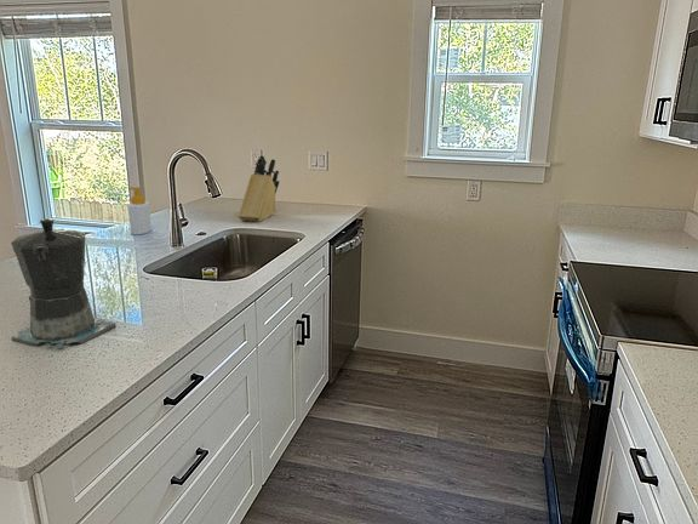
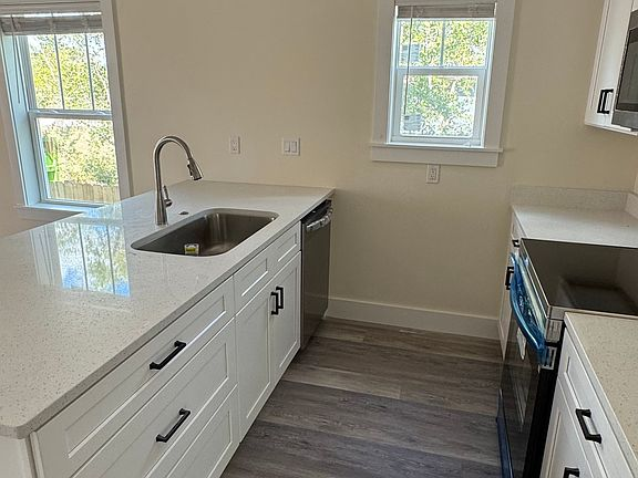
- knife block [238,154,281,223]
- soap bottle [127,186,153,237]
- coffee maker [10,217,118,349]
